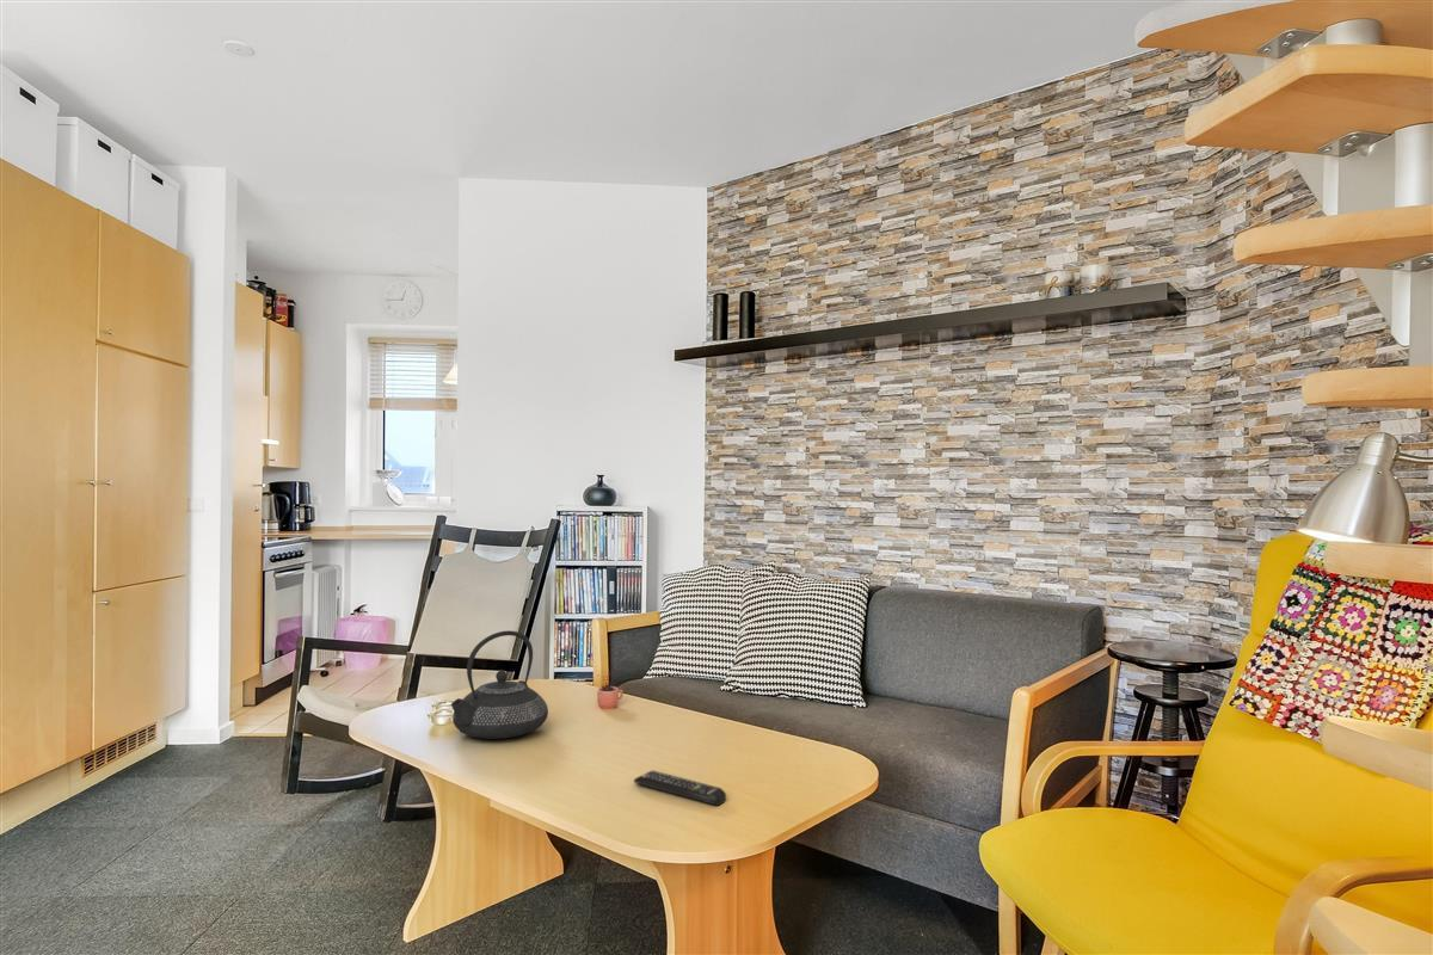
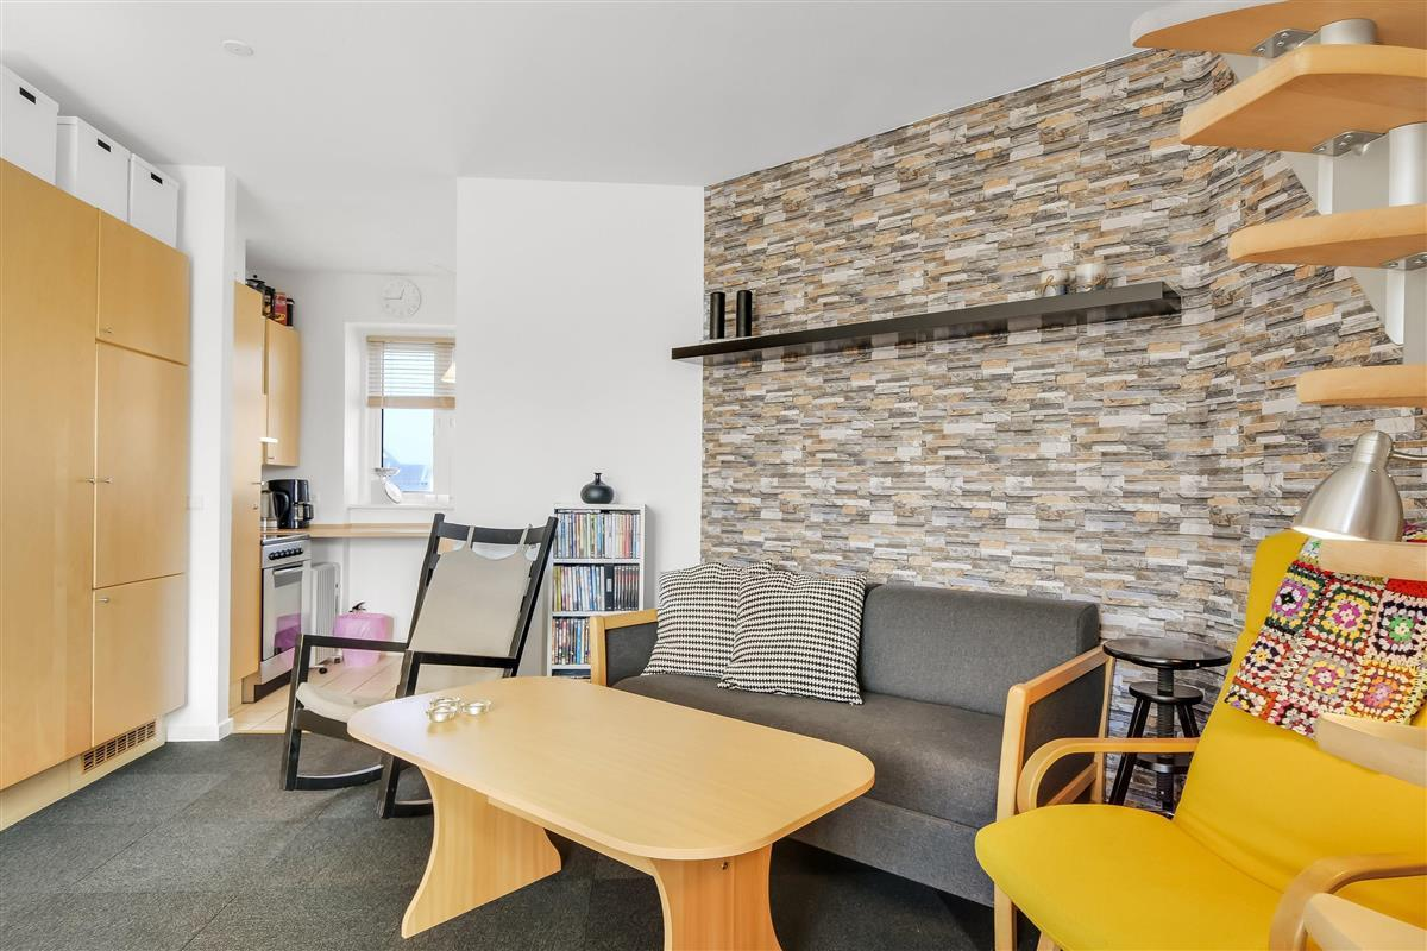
- remote control [633,769,727,807]
- teapot [450,629,549,740]
- cocoa [596,672,625,710]
